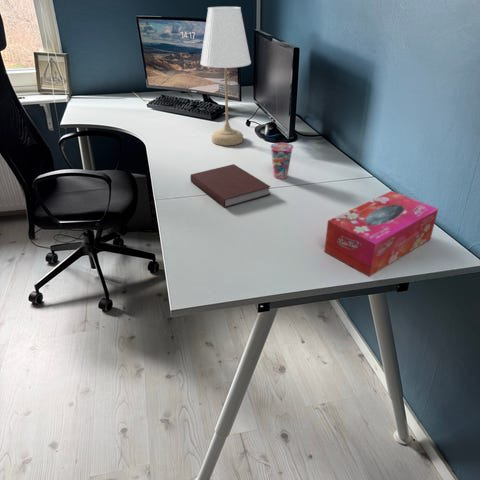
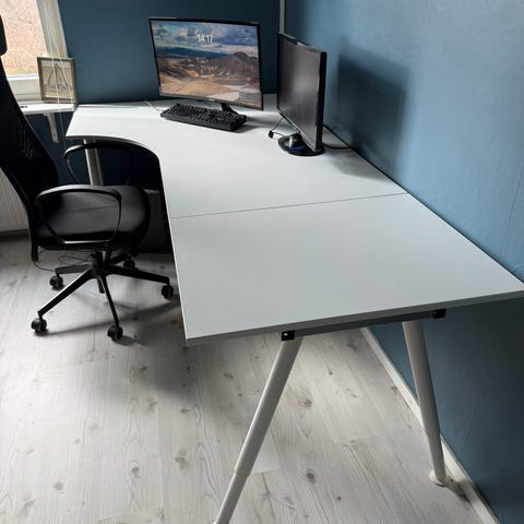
- cup [270,142,294,180]
- tissue box [323,190,439,278]
- notebook [190,163,272,208]
- desk lamp [199,6,252,147]
